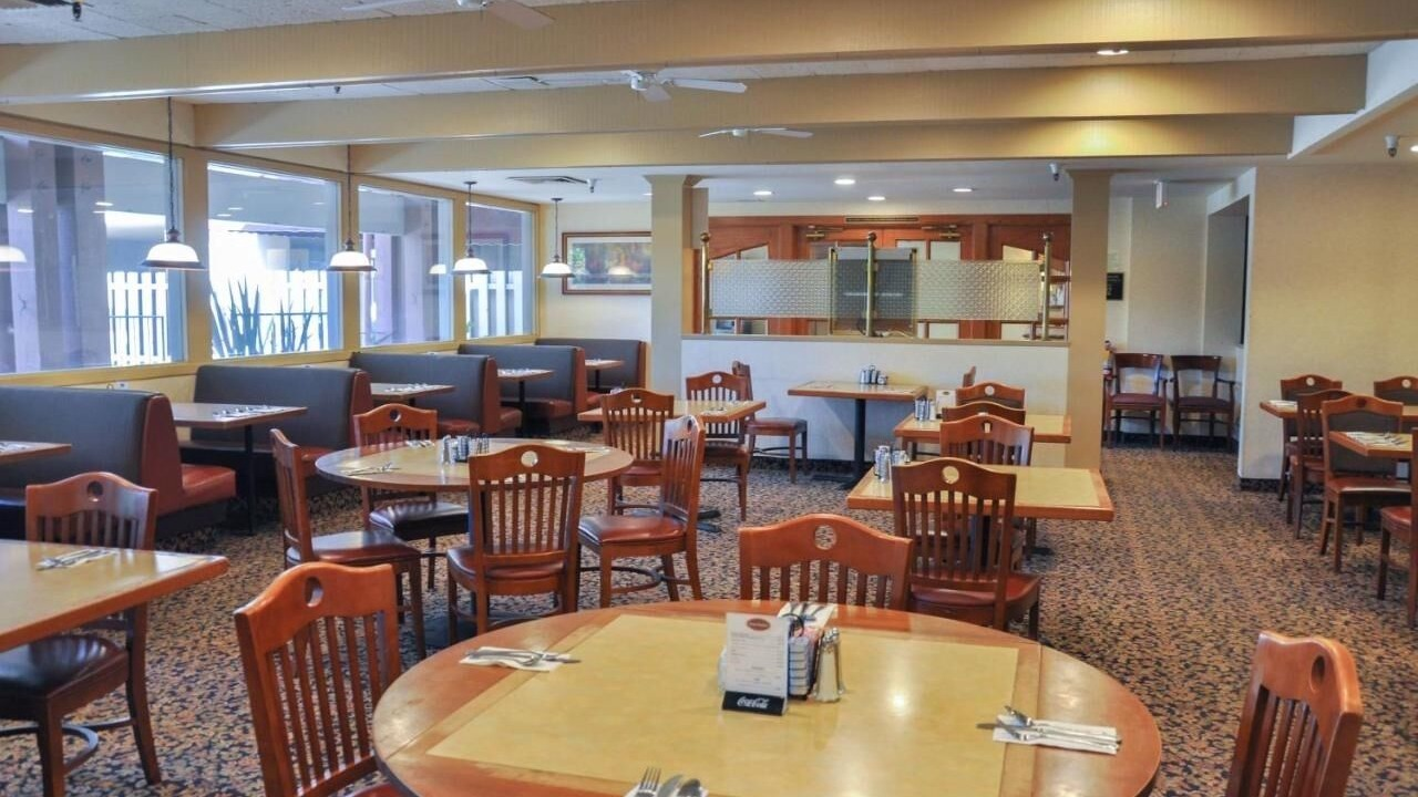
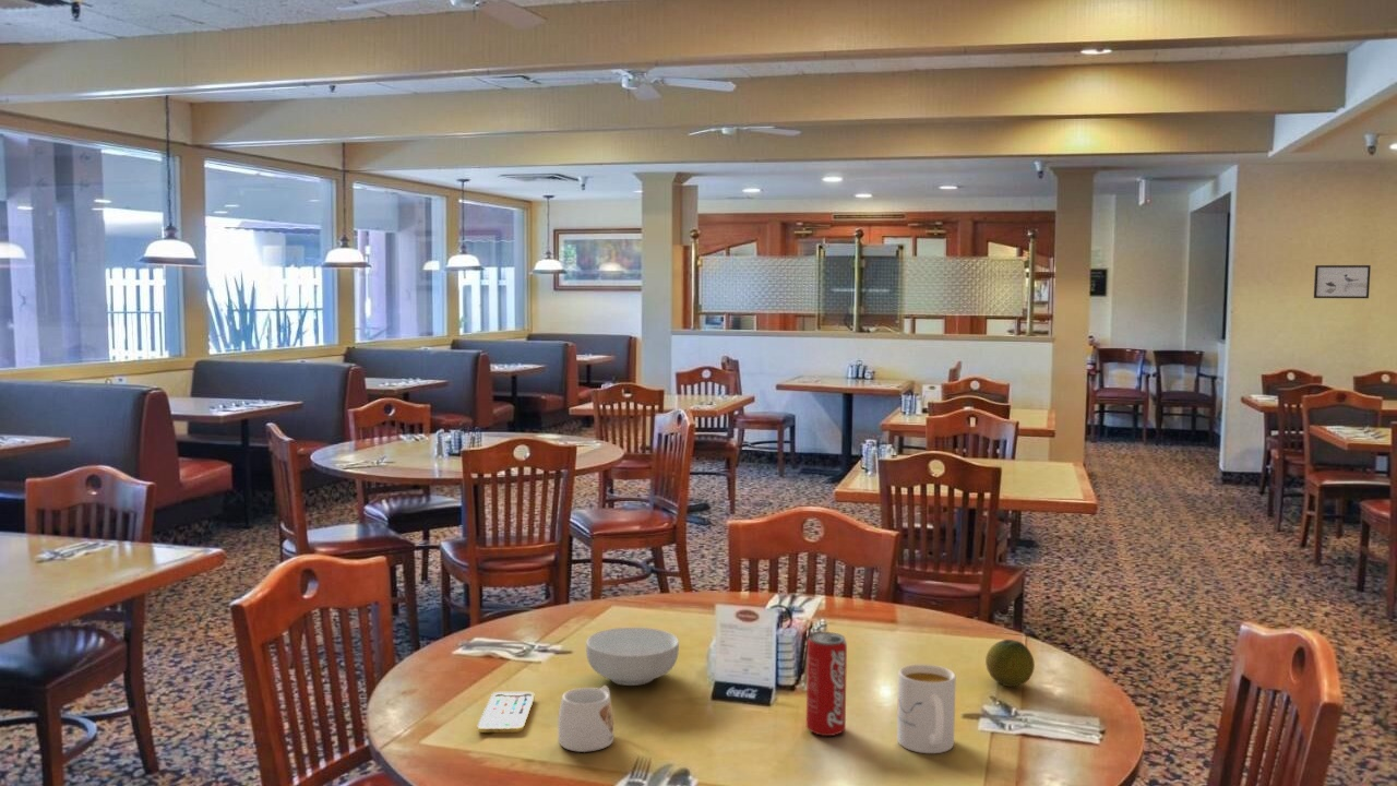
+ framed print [1313,264,1372,299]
+ mug [557,684,614,753]
+ cereal bowl [585,627,680,687]
+ beverage can [805,631,848,737]
+ mug [896,664,957,754]
+ smartphone [477,691,535,734]
+ fruit [984,639,1036,688]
